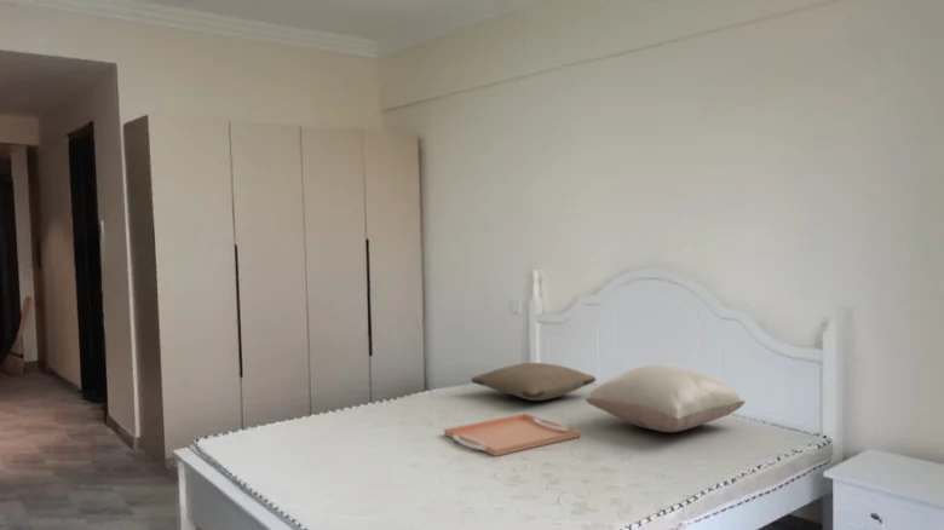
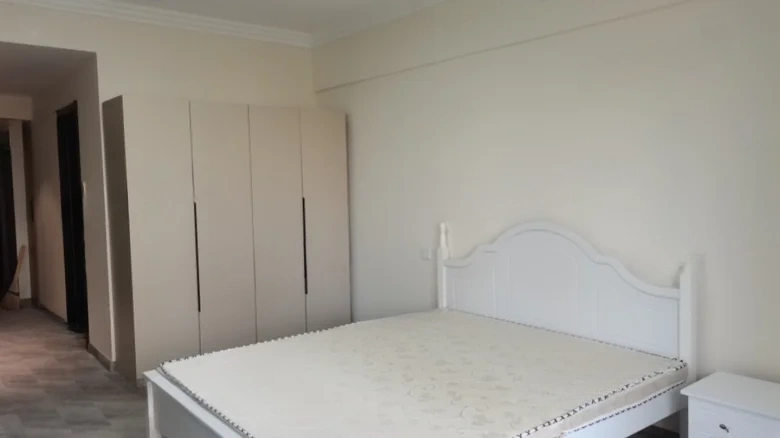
- pillow [585,364,747,433]
- pillow [470,362,598,402]
- serving tray [443,413,581,457]
